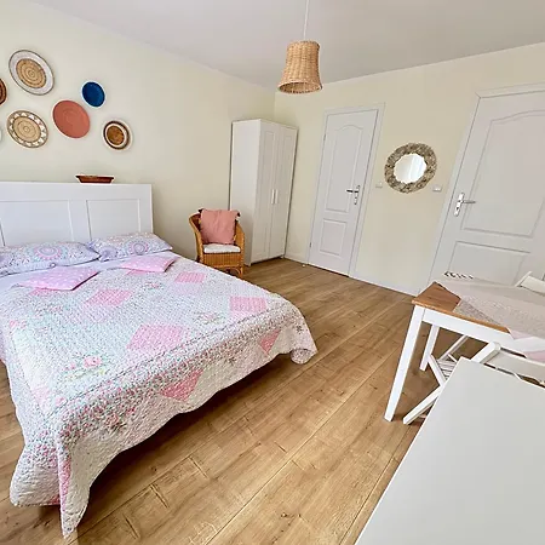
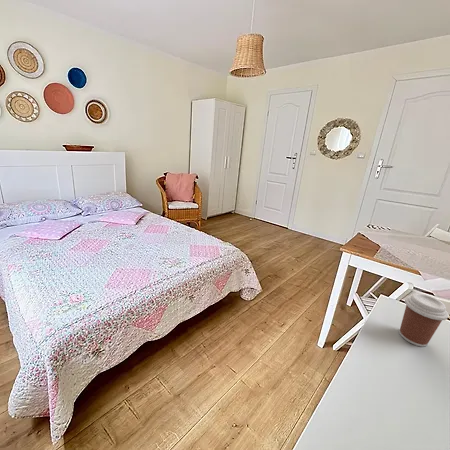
+ coffee cup [398,292,450,348]
